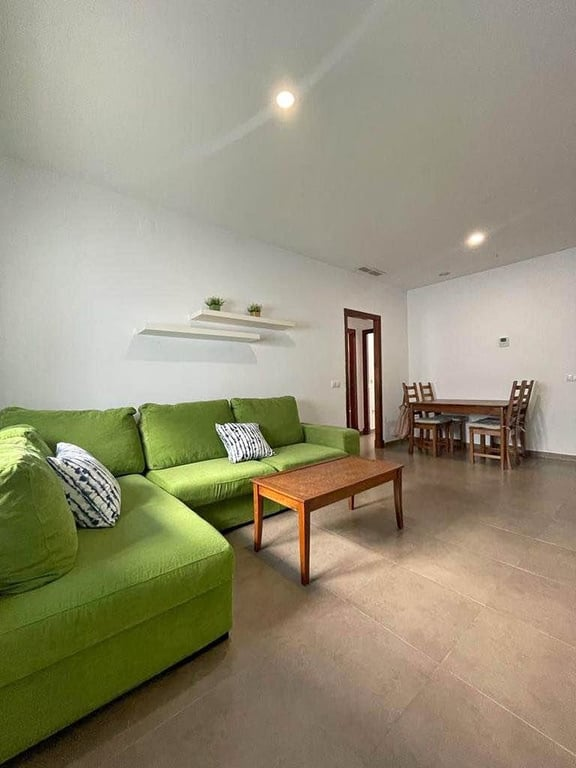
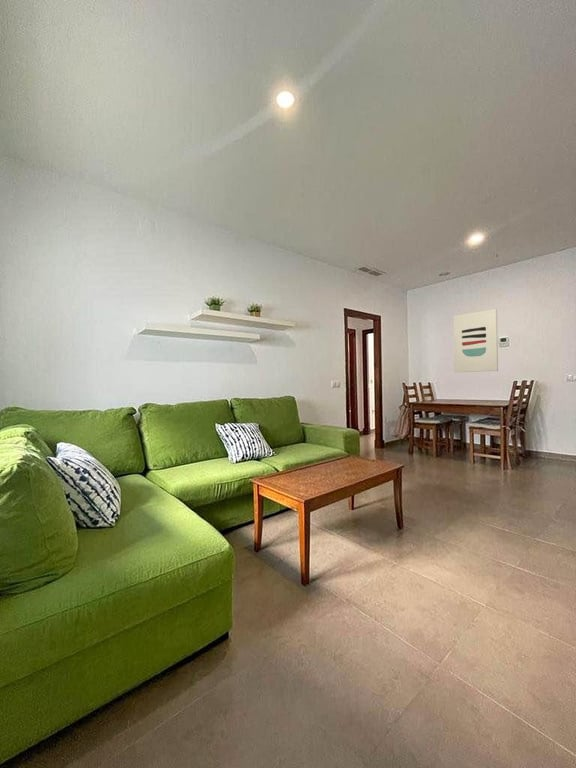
+ wall art [453,308,499,374]
